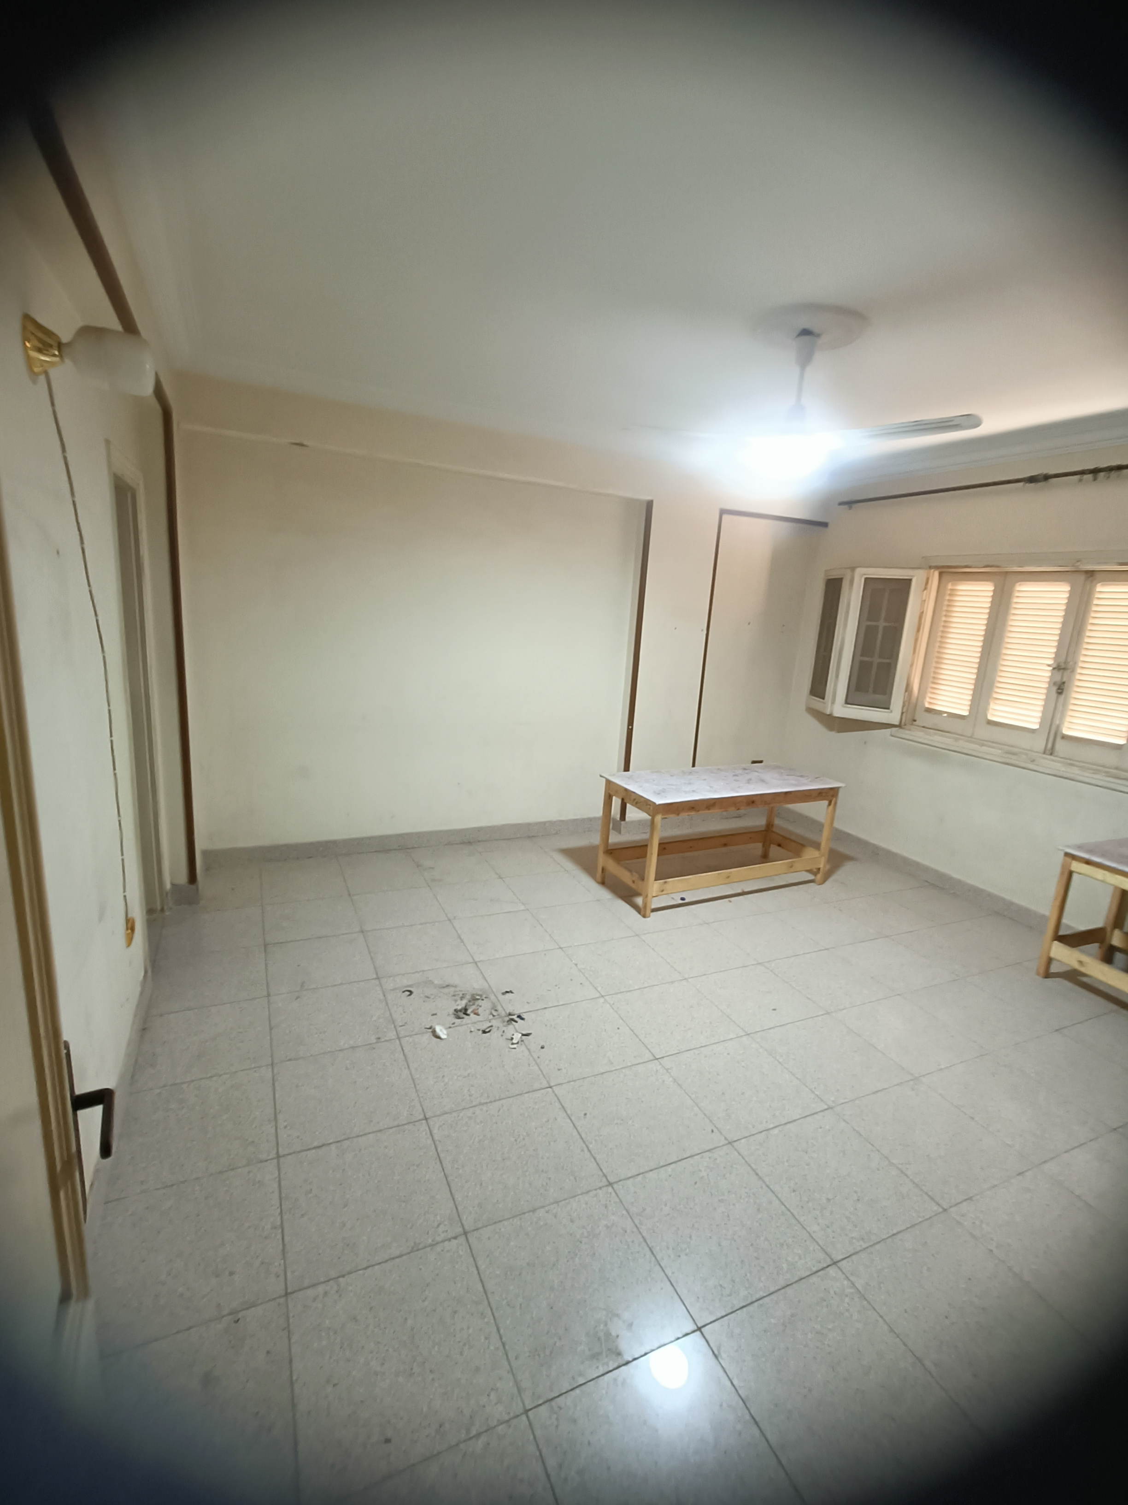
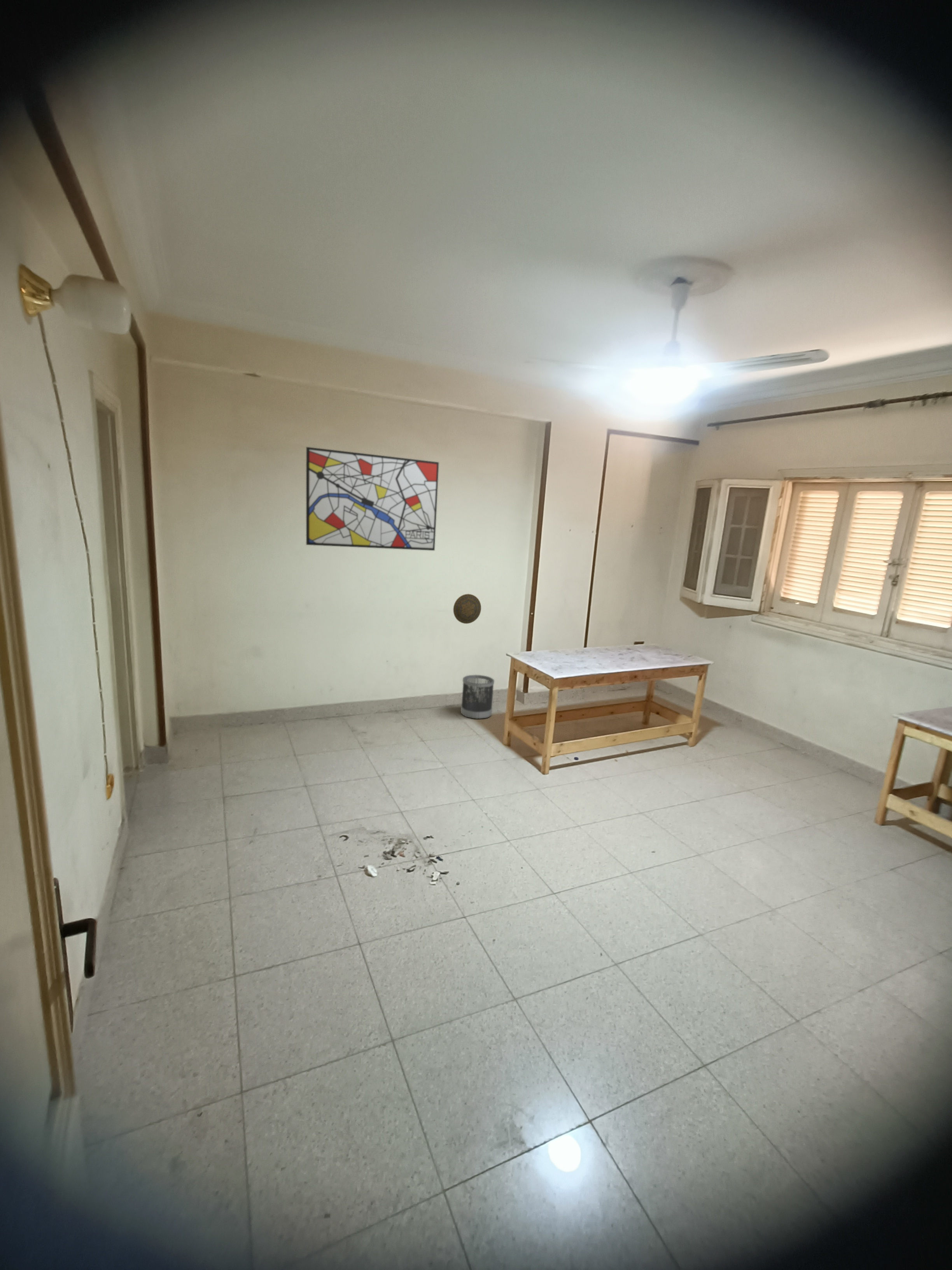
+ wall art [306,447,439,551]
+ decorative plate [453,593,481,624]
+ wastebasket [460,674,495,719]
